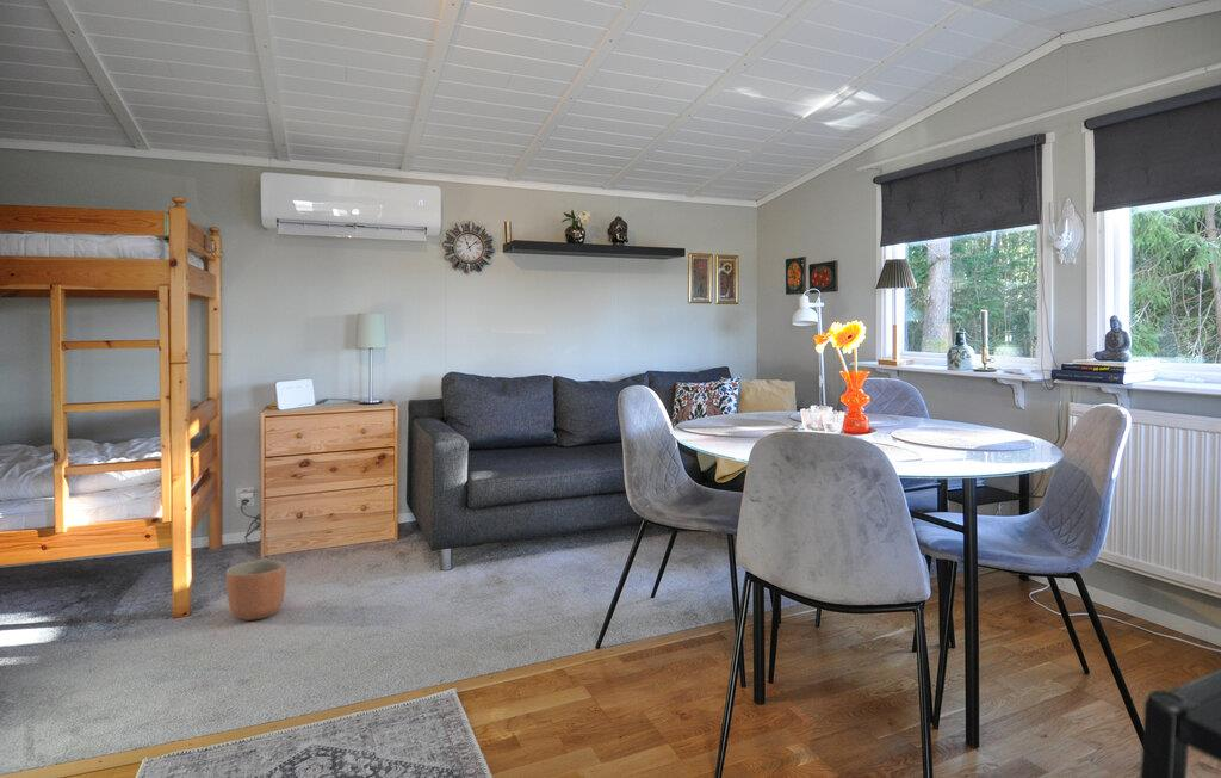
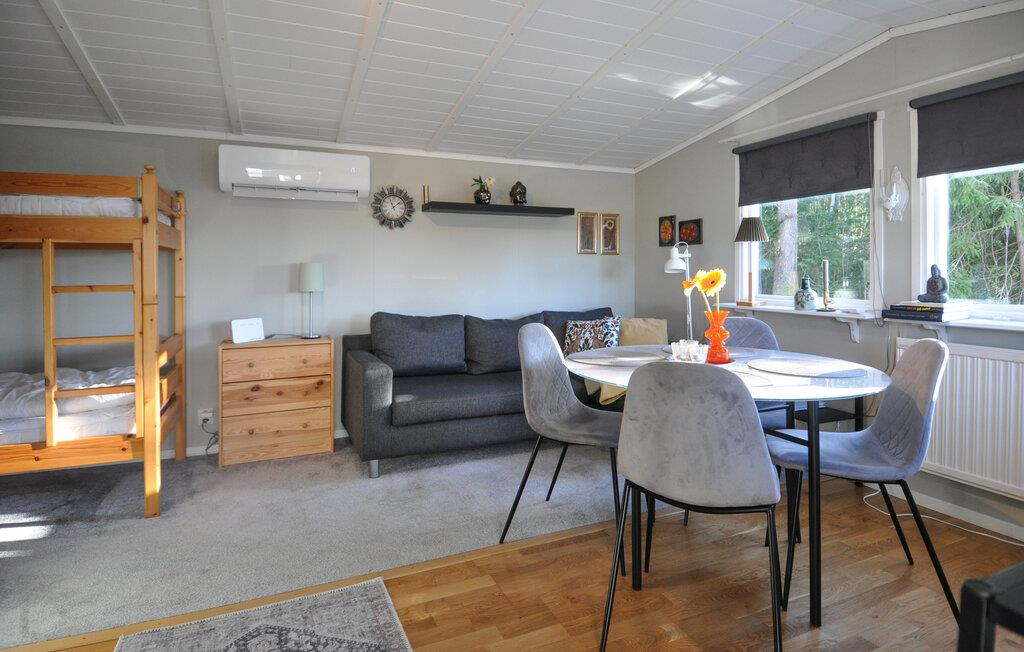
- planter [225,558,287,622]
